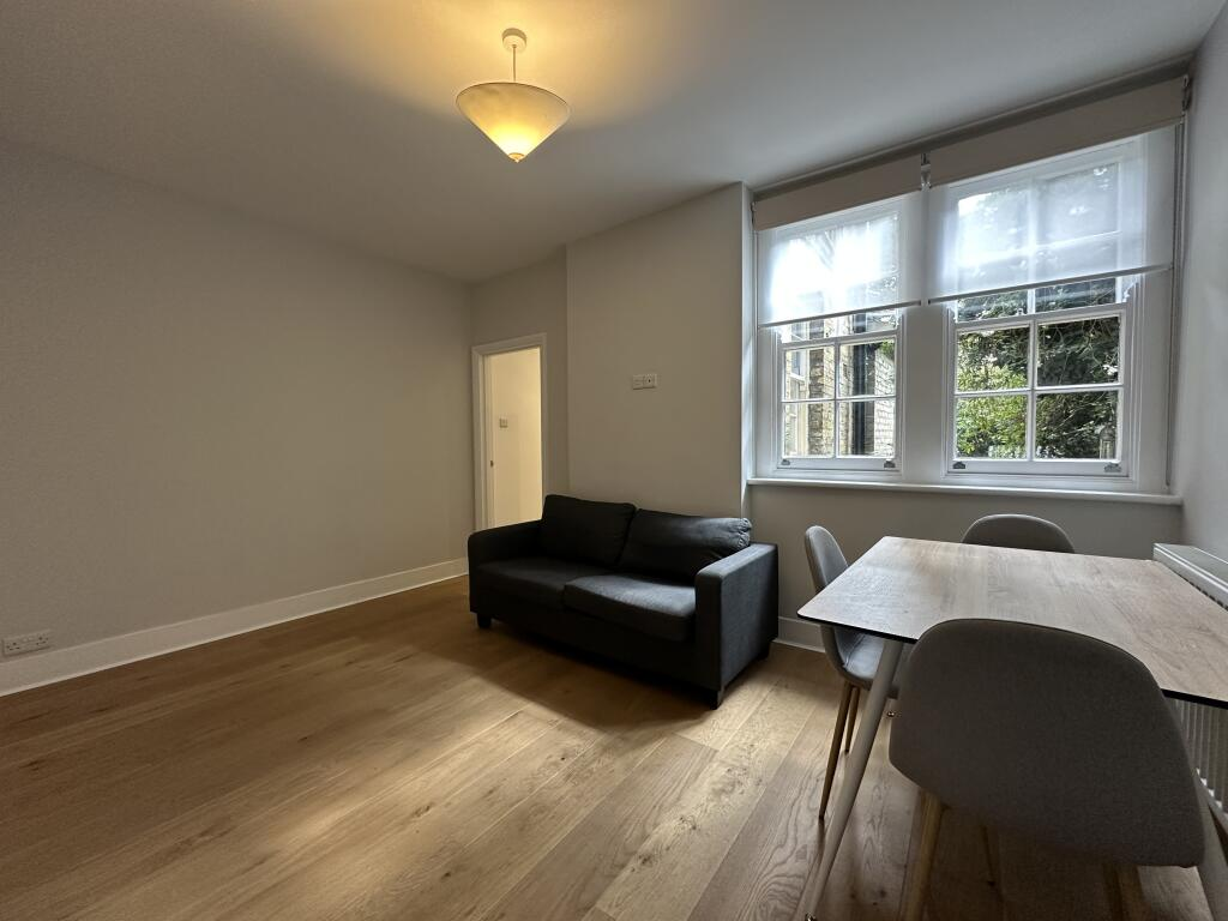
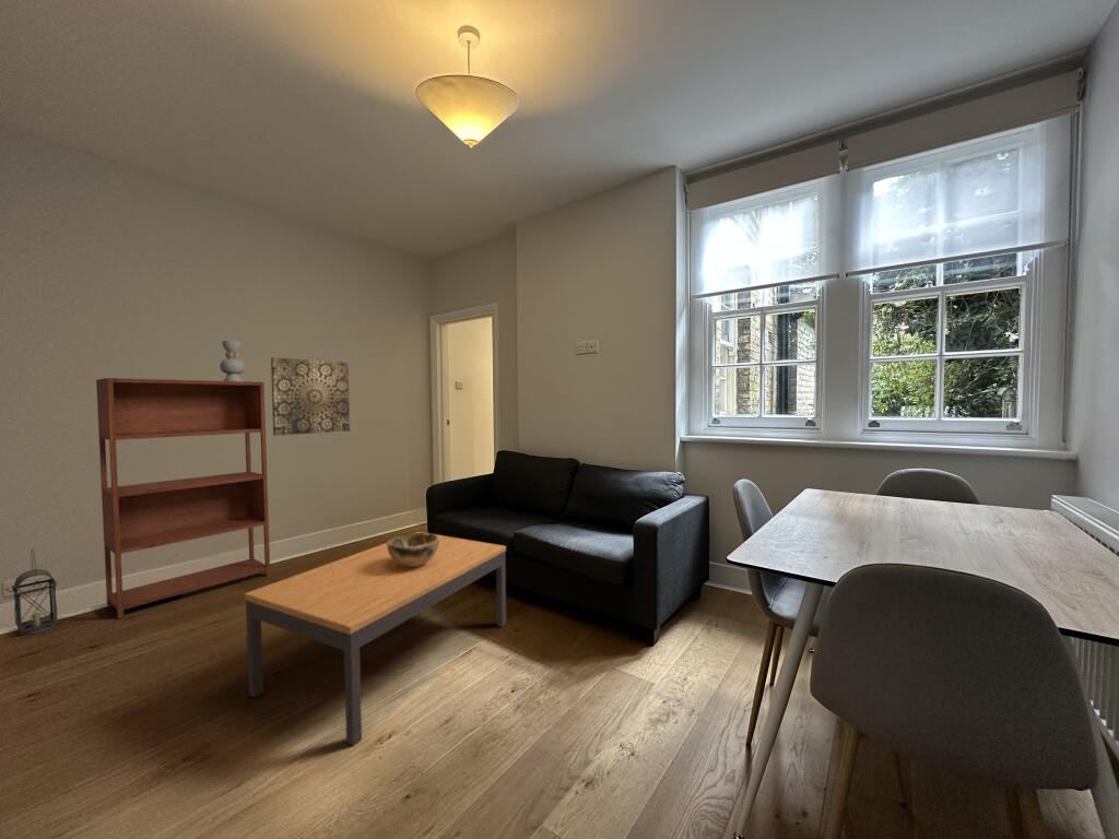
+ decorative bowl [387,532,439,567]
+ wall art [270,356,351,437]
+ lantern [11,548,58,636]
+ coffee table [244,531,507,747]
+ decorative vase [219,340,246,381]
+ bookshelf [95,377,271,619]
